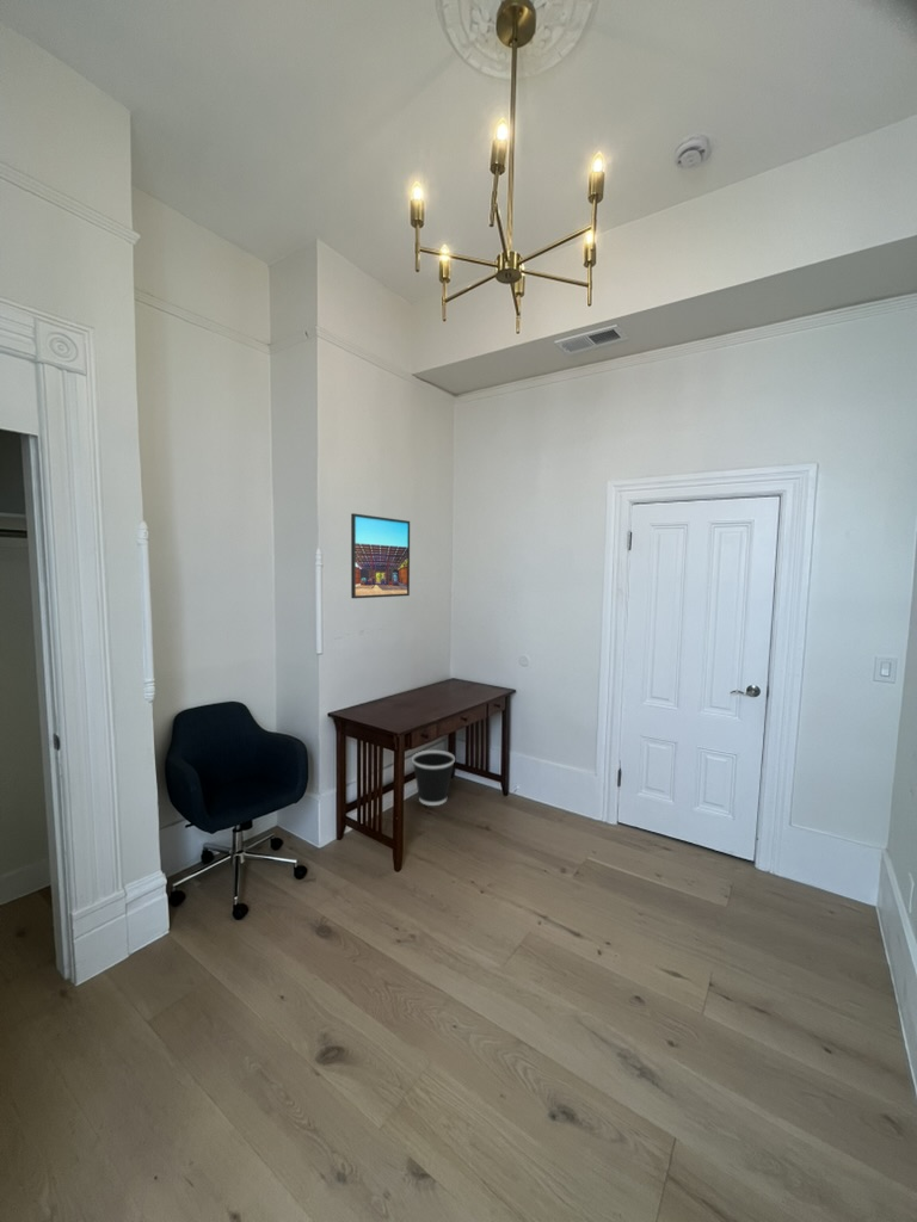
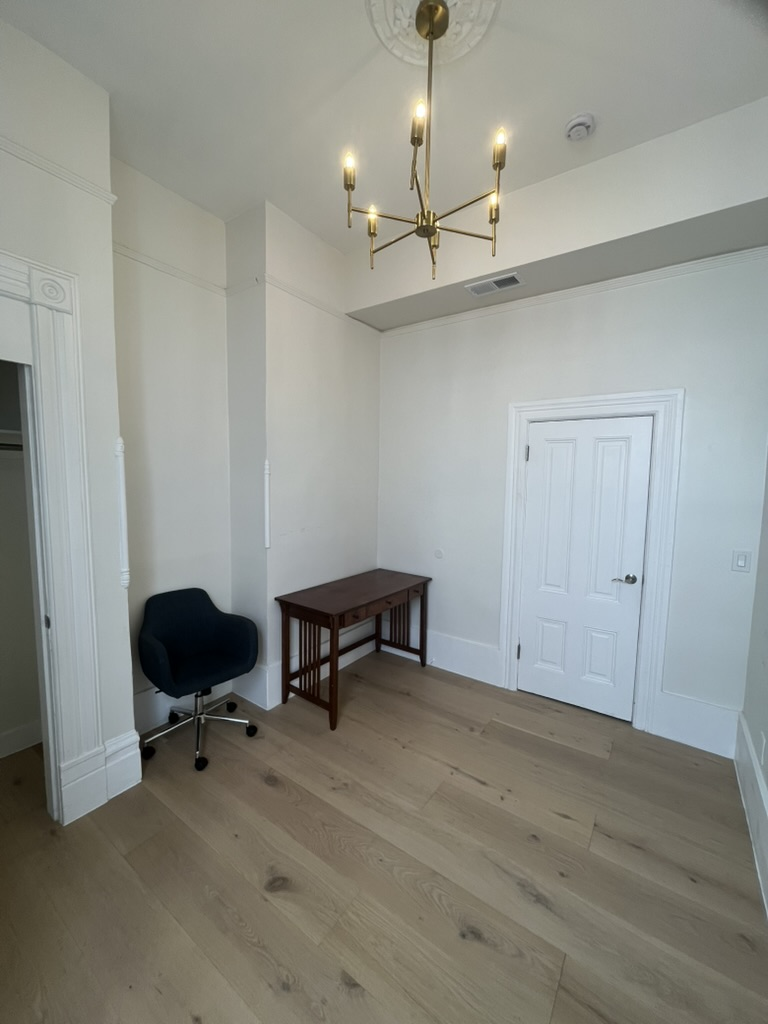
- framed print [350,512,411,599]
- wastebasket [411,749,456,807]
